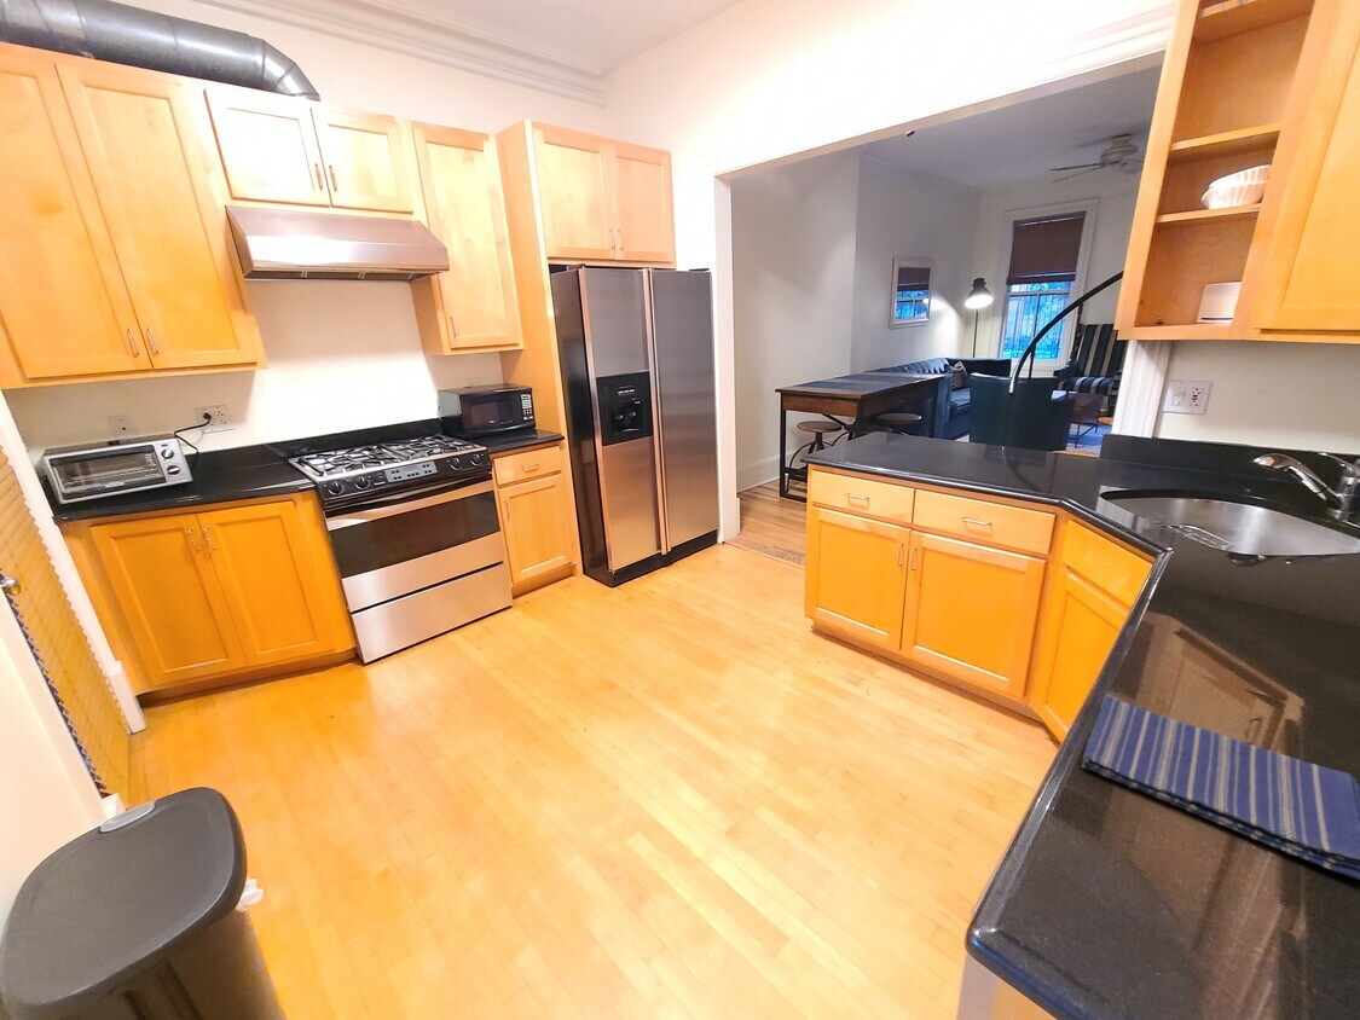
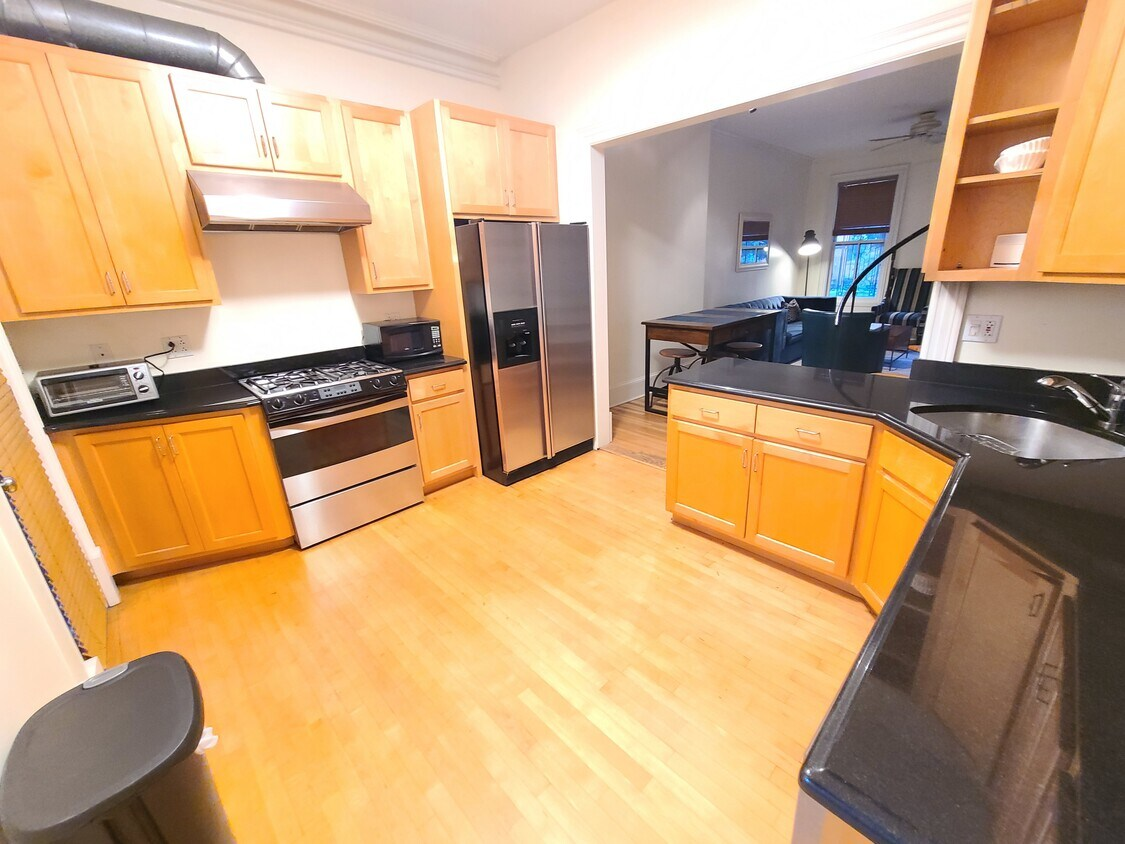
- dish towel [1081,695,1360,881]
